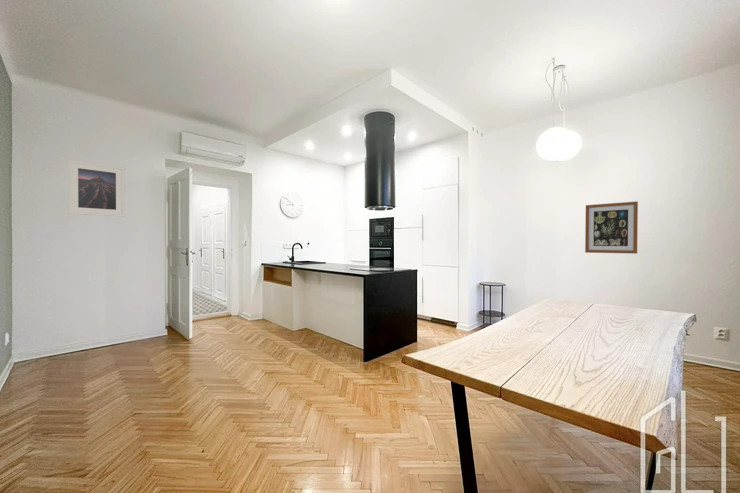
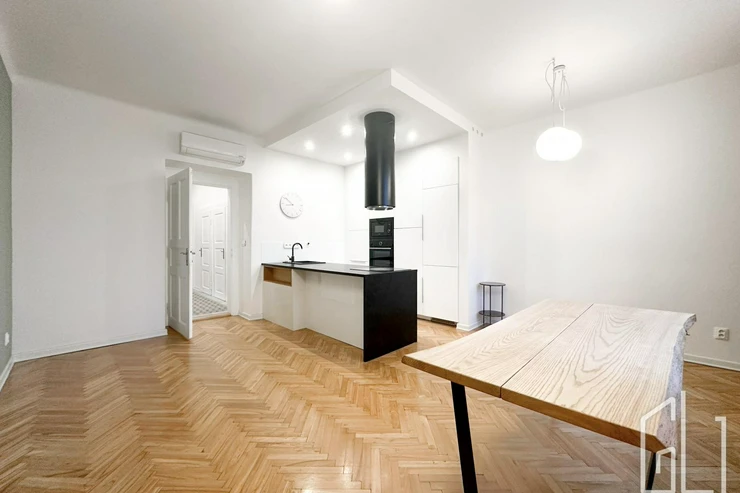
- wall art [584,200,639,255]
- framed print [67,159,125,218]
